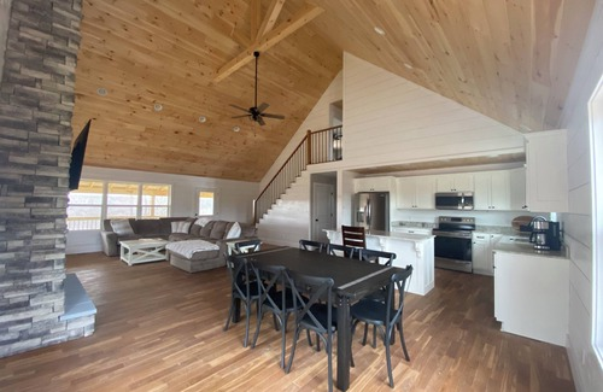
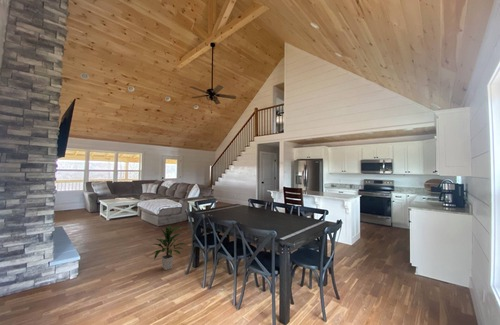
+ indoor plant [151,225,188,271]
